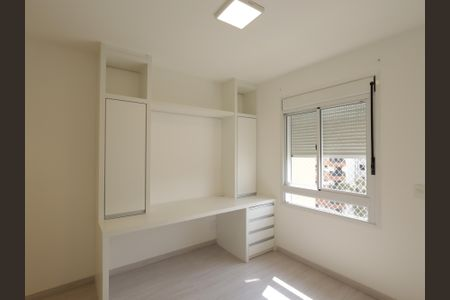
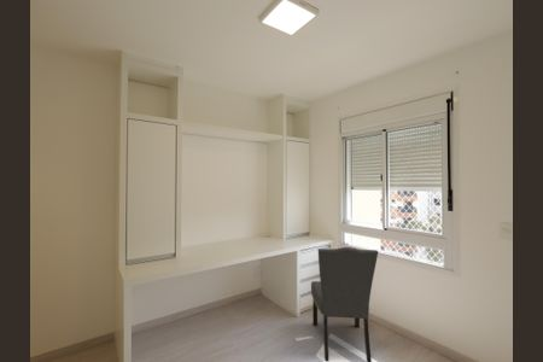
+ chair [310,246,379,362]
